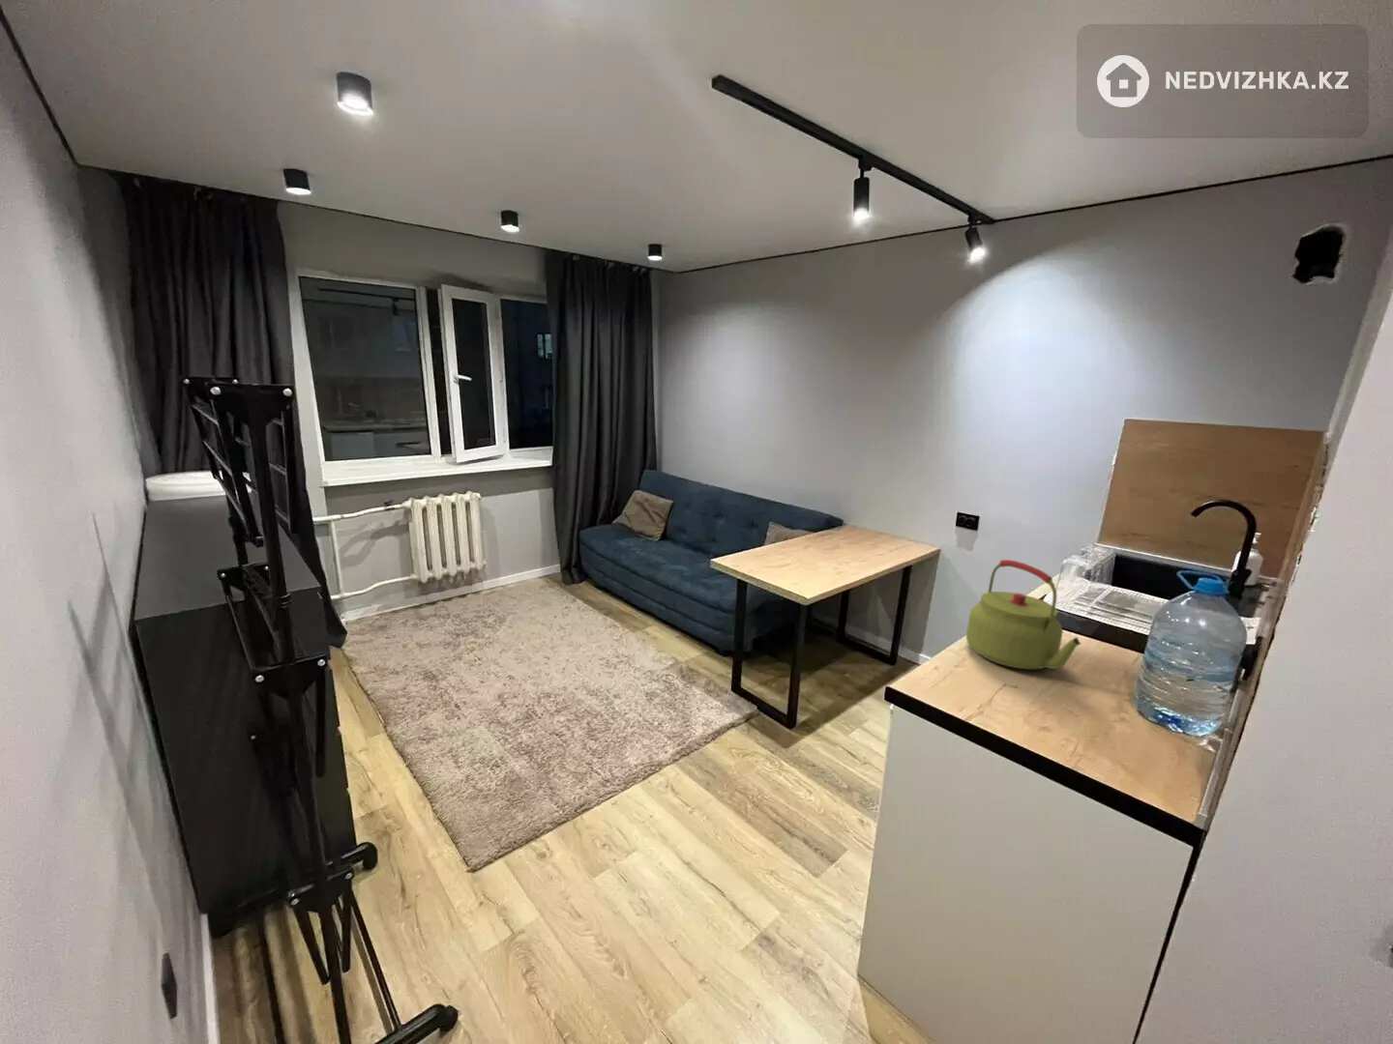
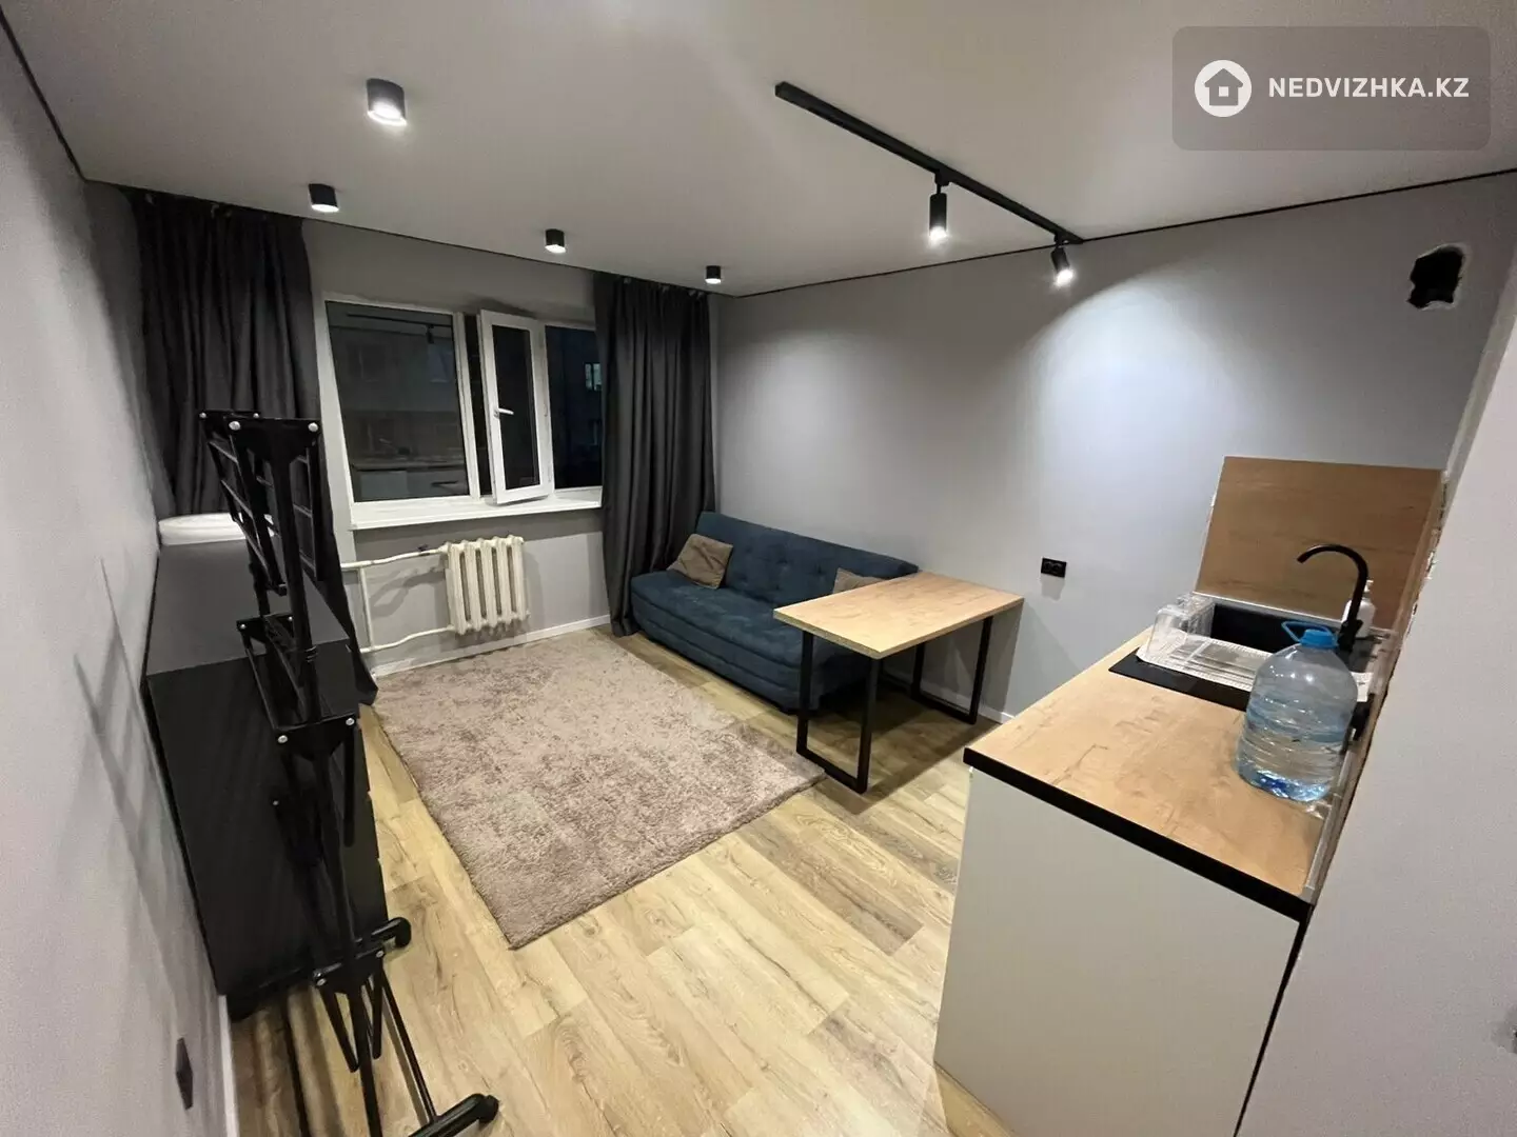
- kettle [965,558,1081,671]
